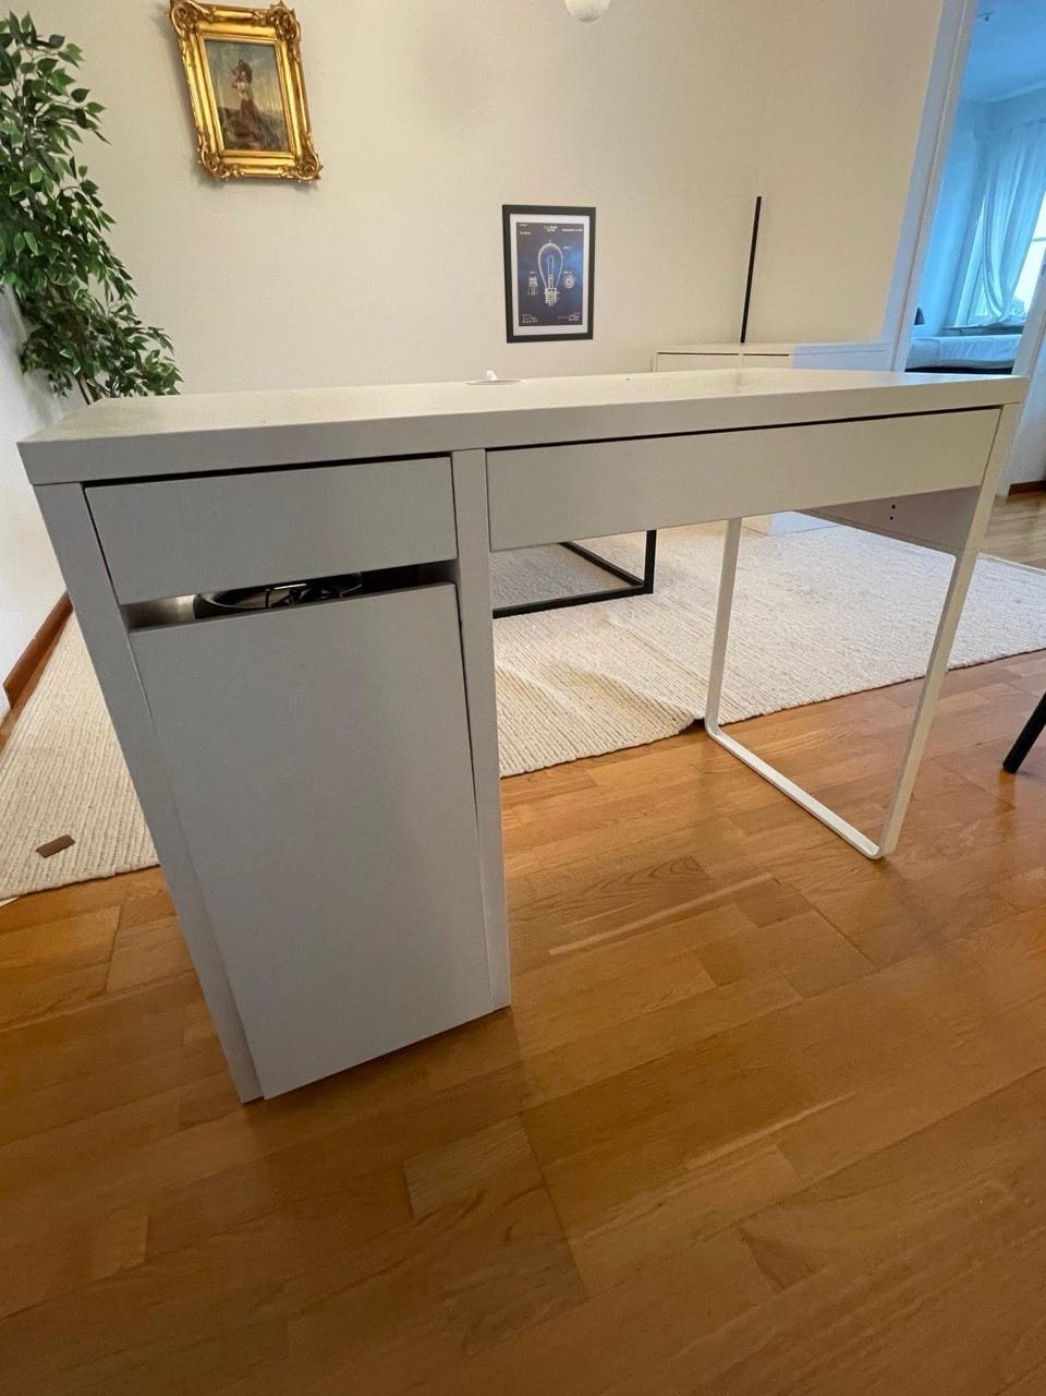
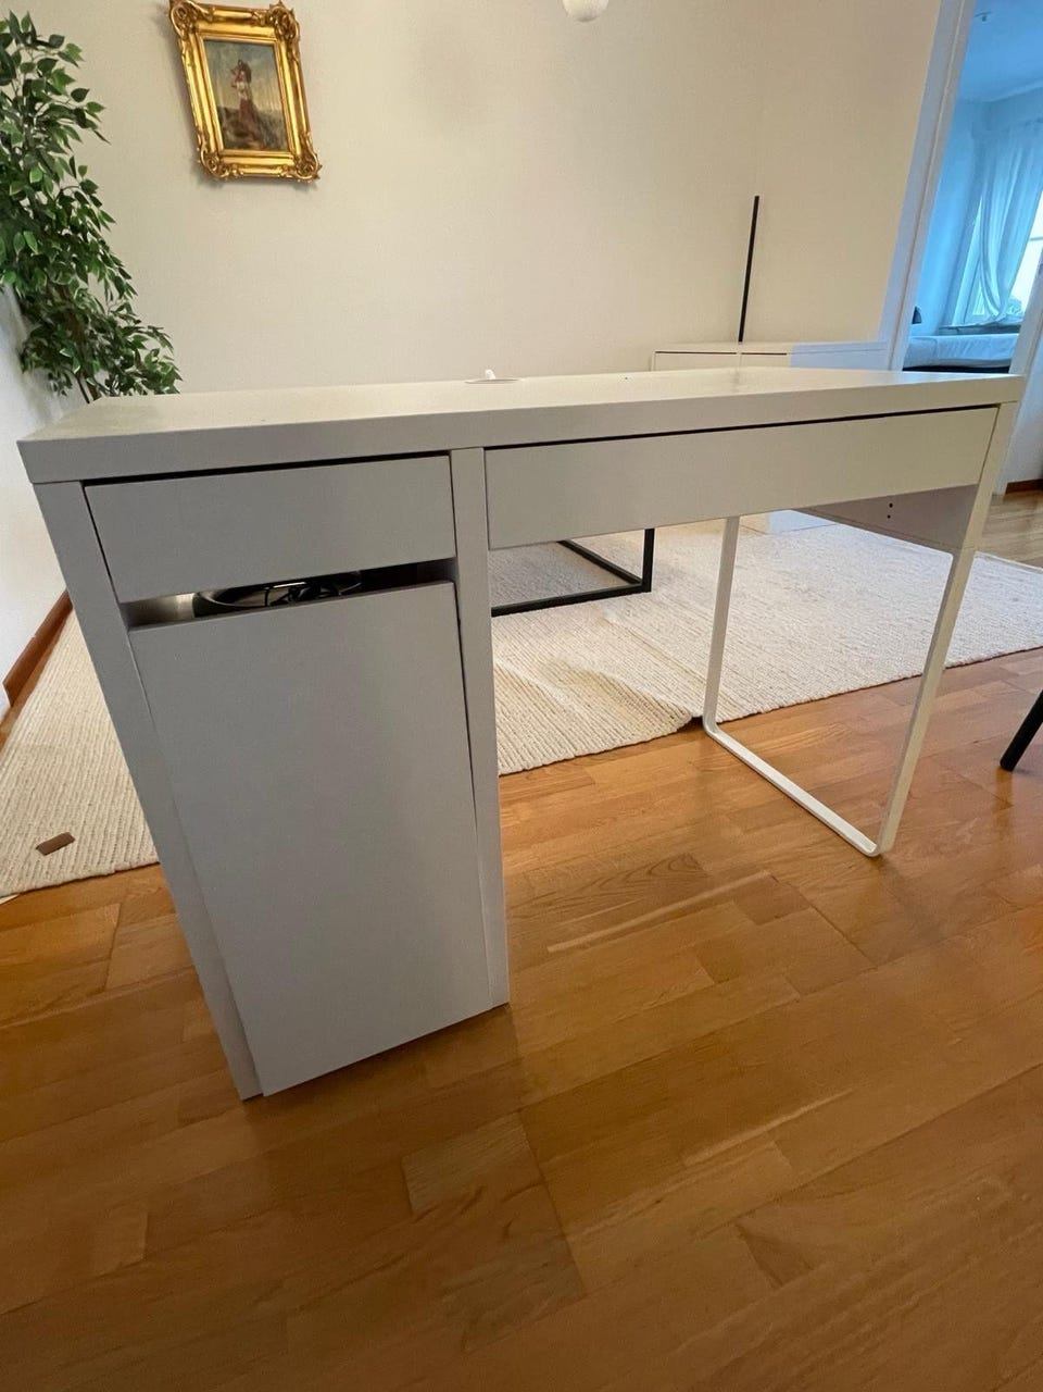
- wall art [501,203,597,345]
